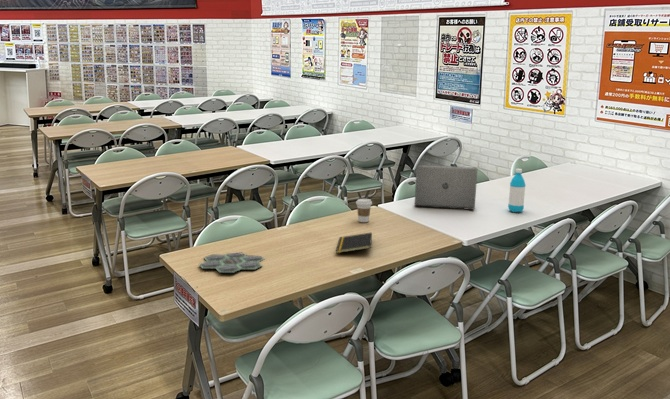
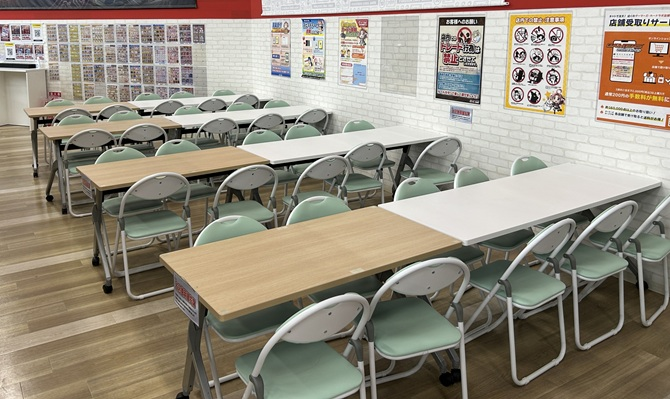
- board game [198,251,266,274]
- water bottle [507,168,527,213]
- notepad [335,232,373,254]
- laptop [414,164,478,211]
- coffee cup [355,198,373,223]
